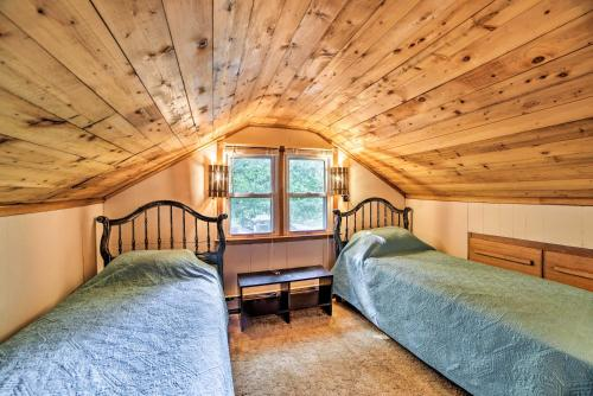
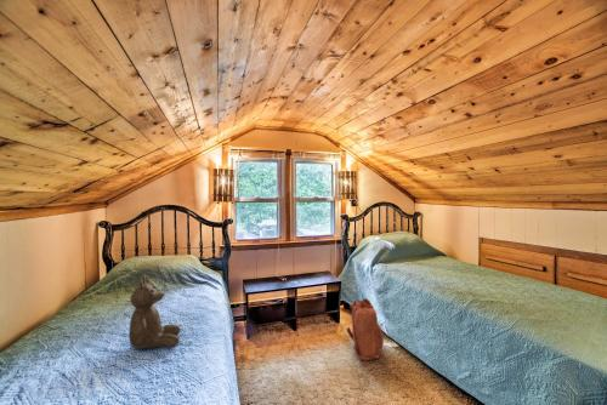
+ backpack [346,297,385,361]
+ teddy bear [127,274,181,350]
